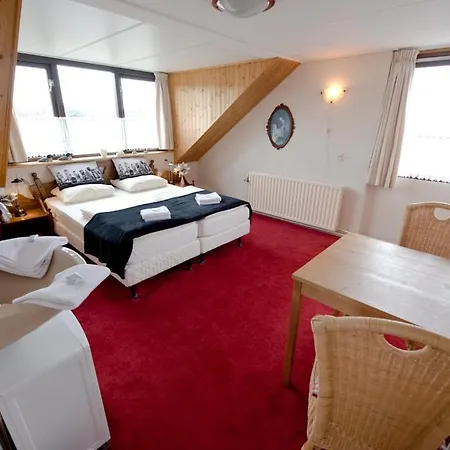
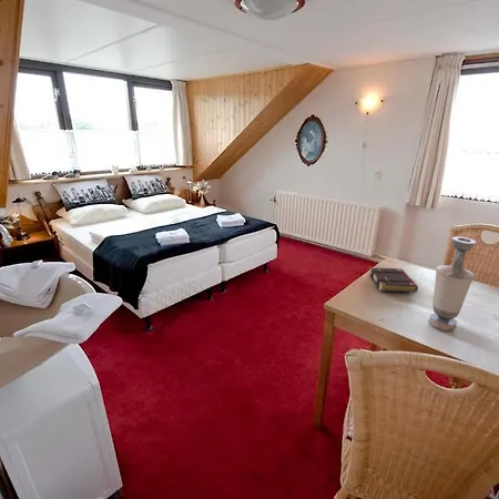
+ vase [428,236,478,332]
+ book [368,266,419,294]
